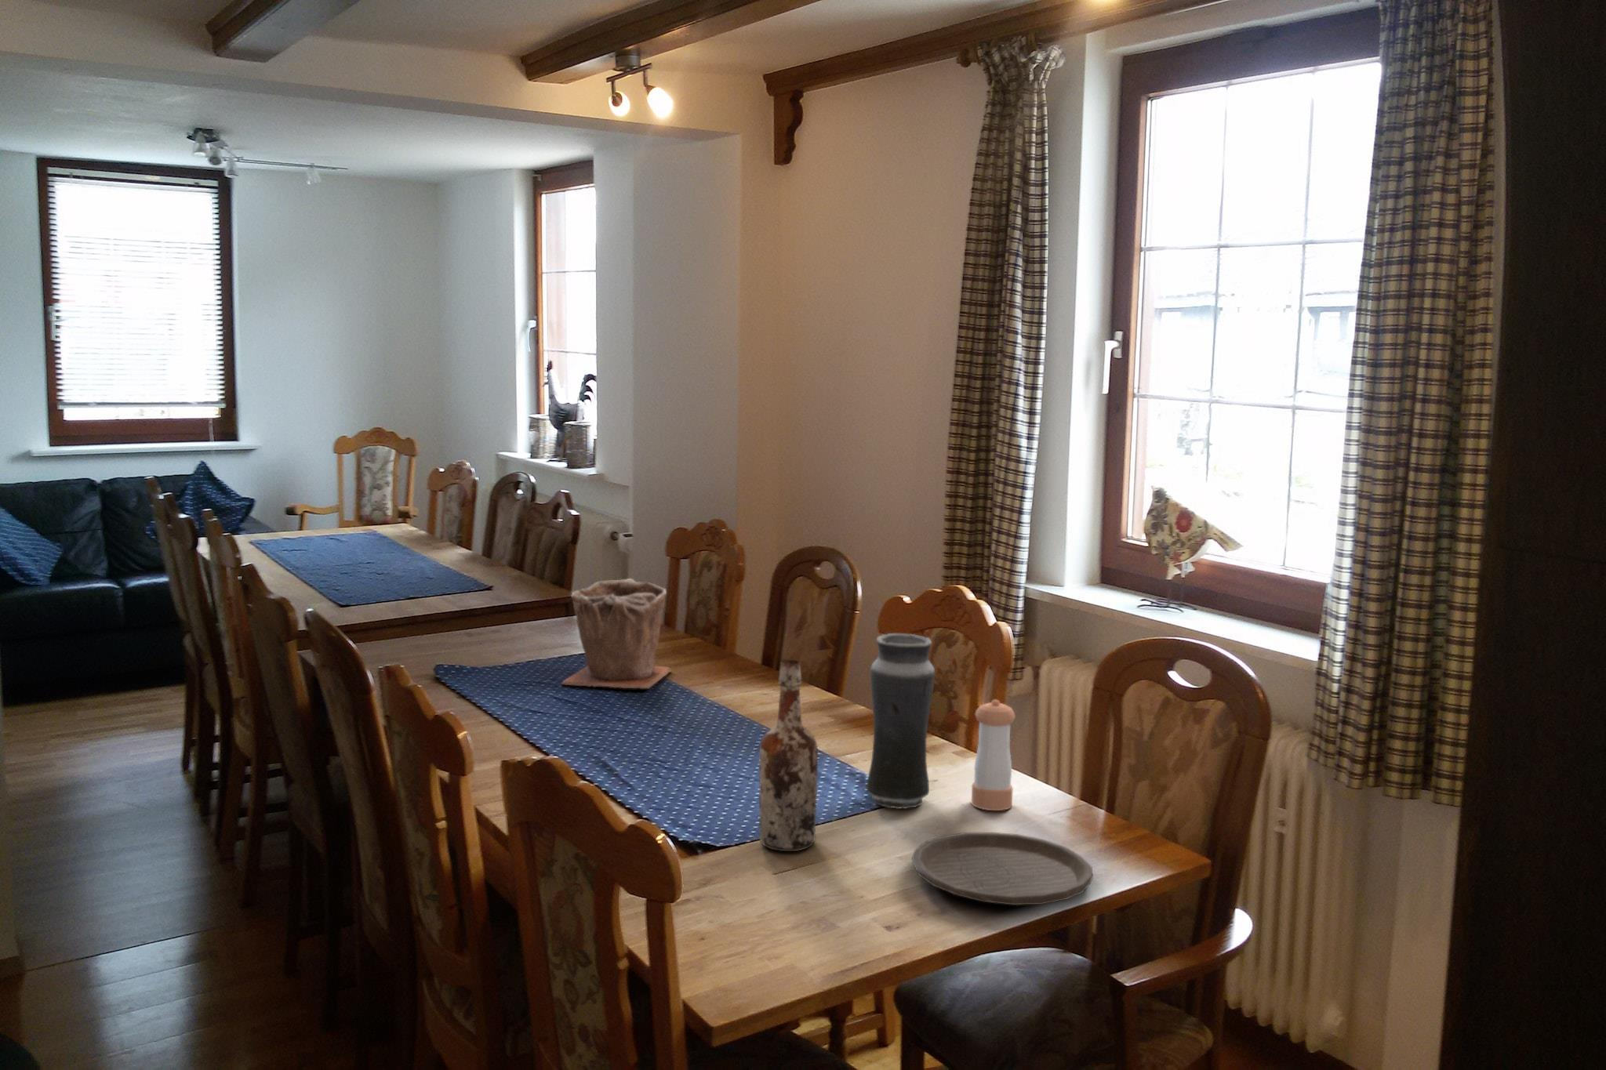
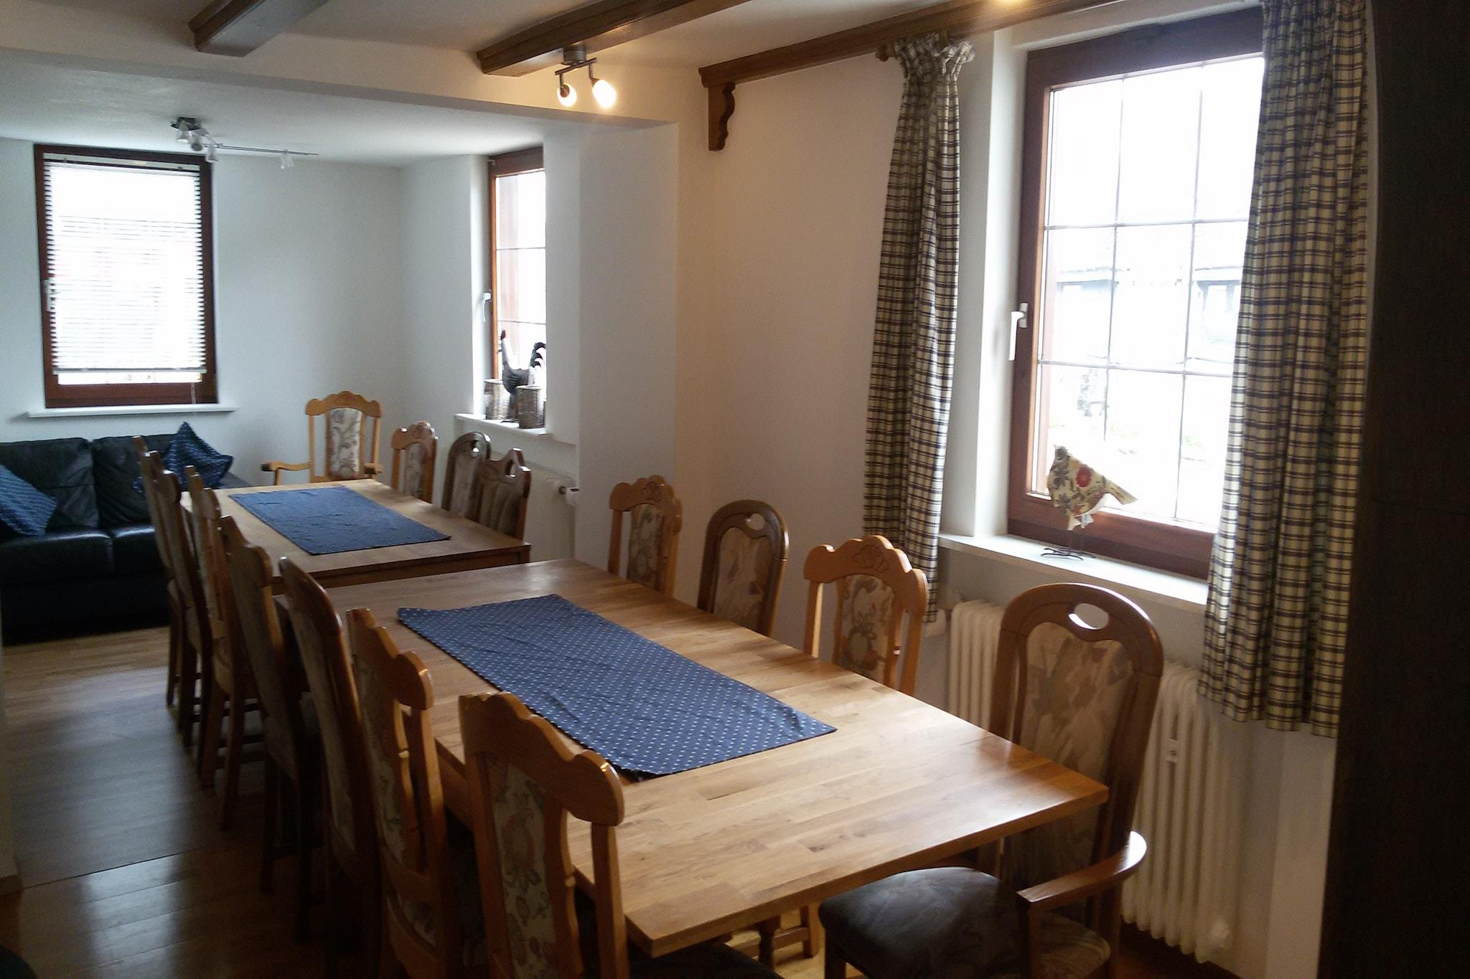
- pepper shaker [971,700,1016,811]
- plant pot [561,578,672,690]
- plate [910,831,1094,906]
- wine bottle [758,659,819,853]
- vase [866,633,935,810]
